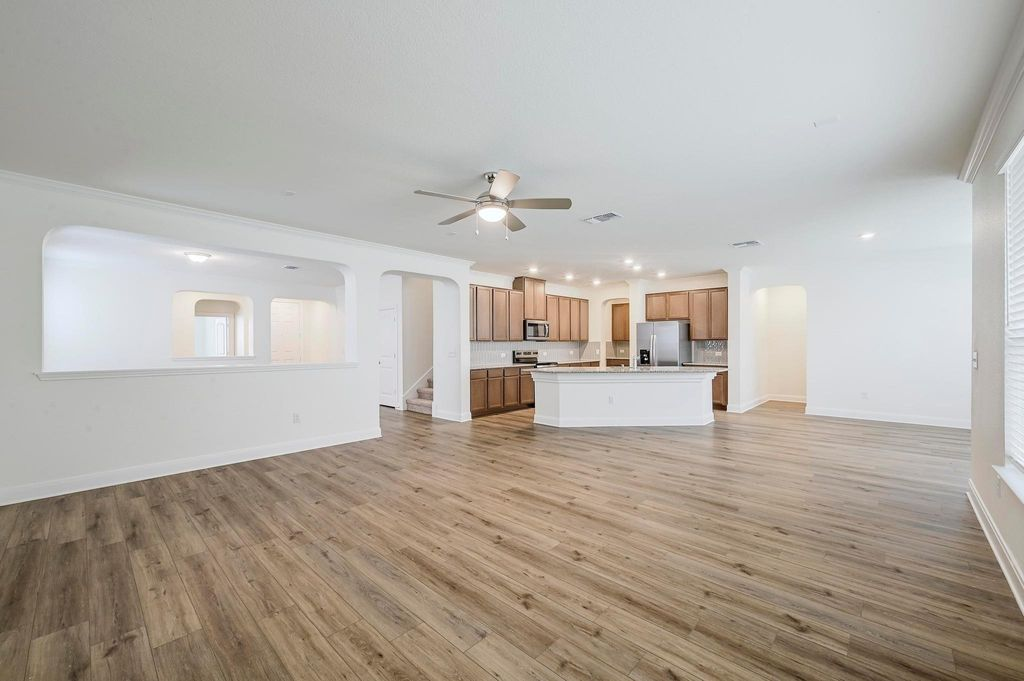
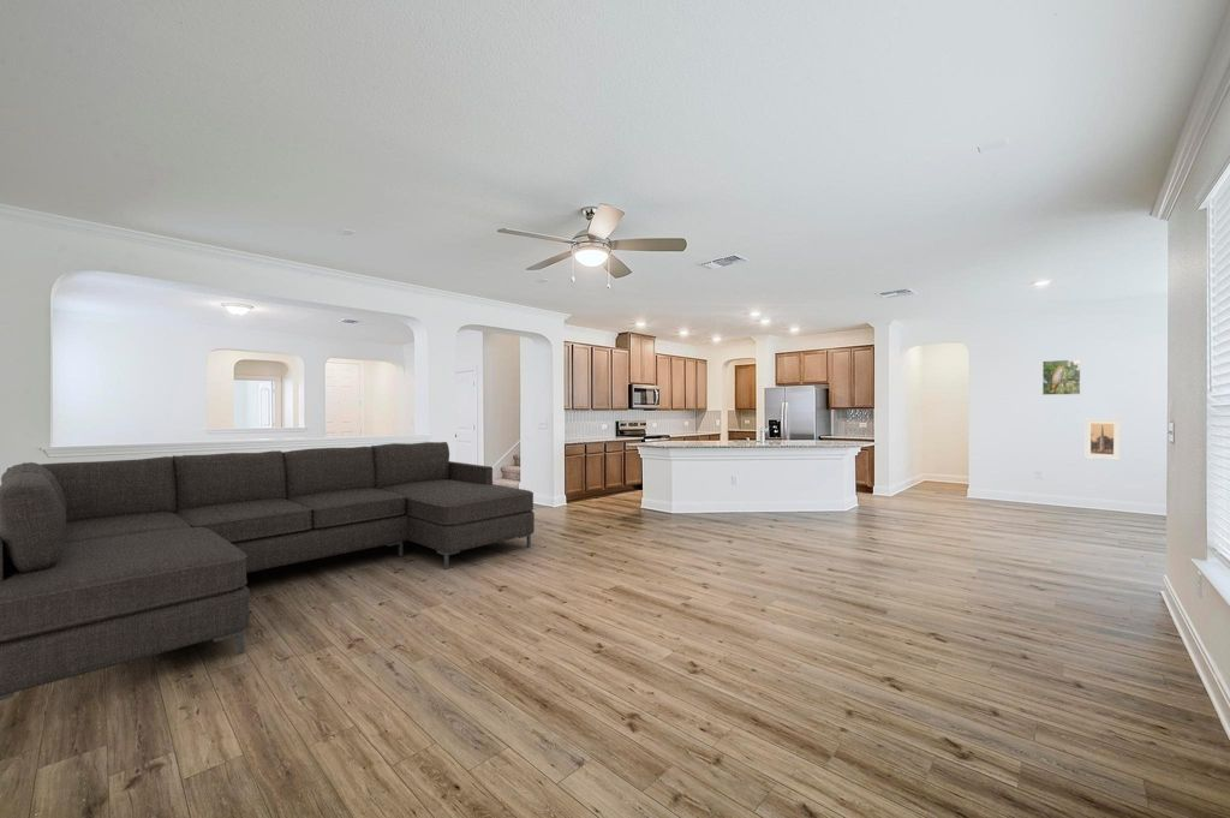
+ sofa [0,441,536,701]
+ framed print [1041,358,1081,396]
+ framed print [1083,418,1122,461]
